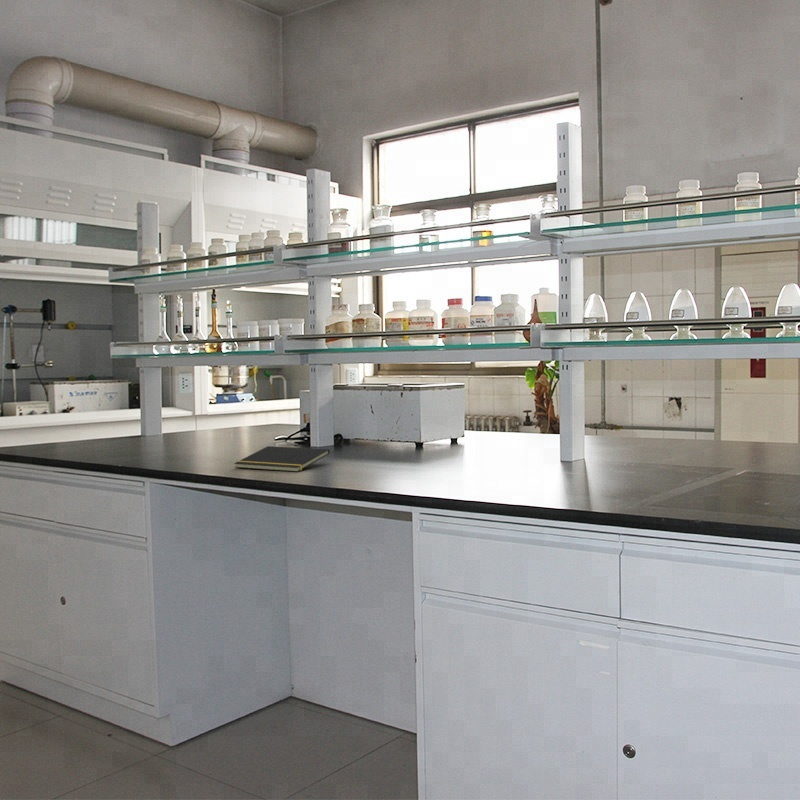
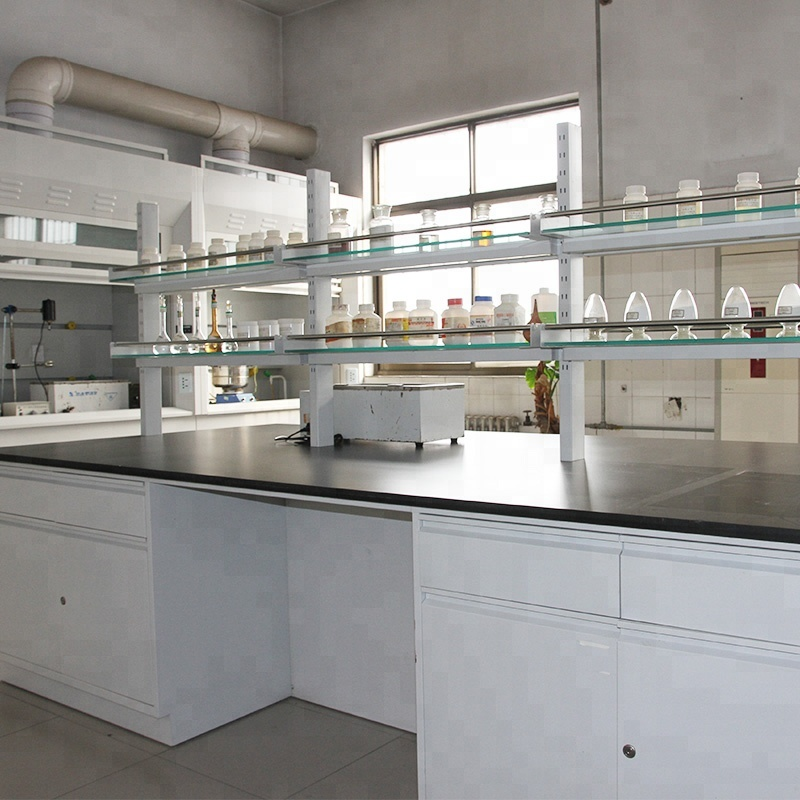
- notepad [233,445,331,473]
